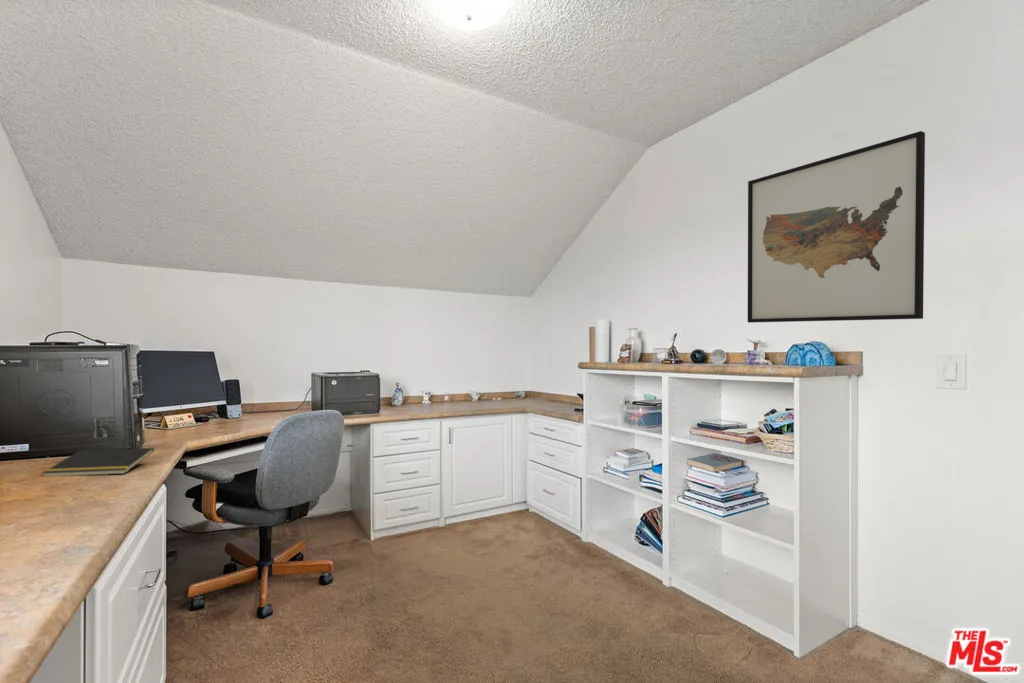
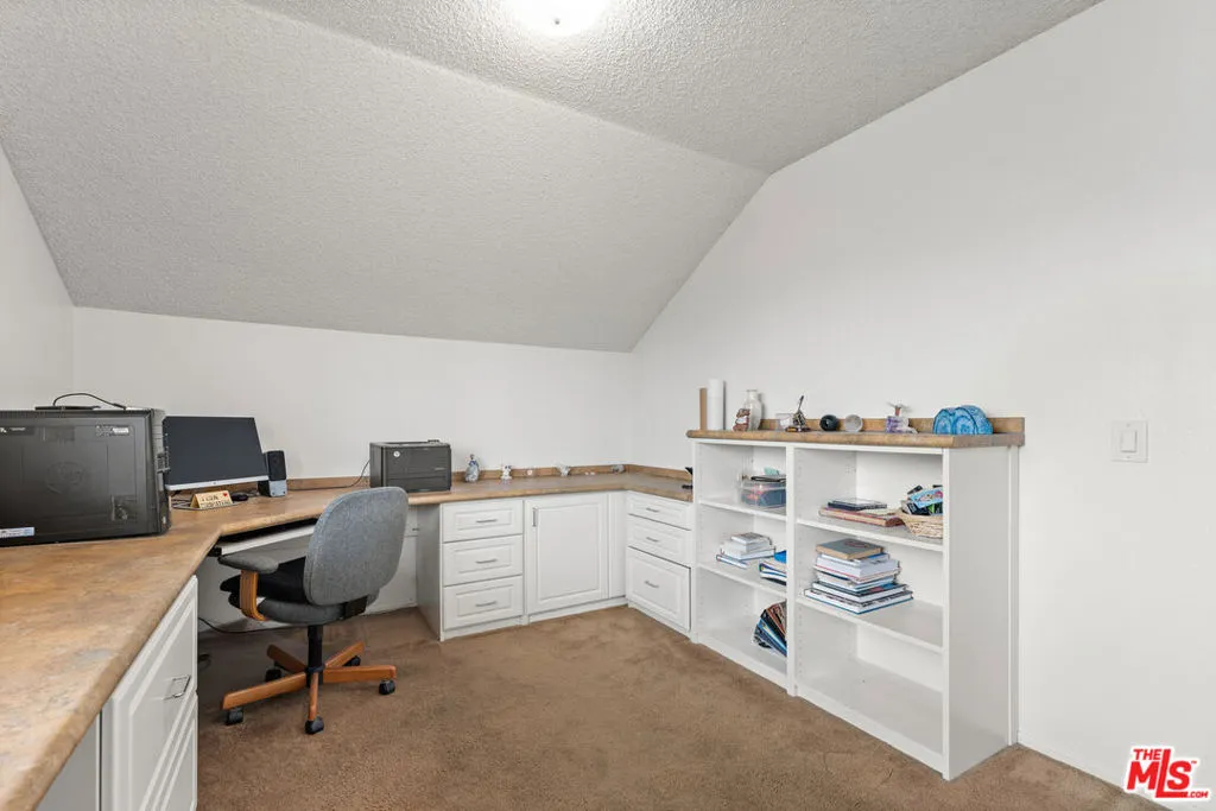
- notepad [41,447,155,477]
- wall art [747,130,926,323]
